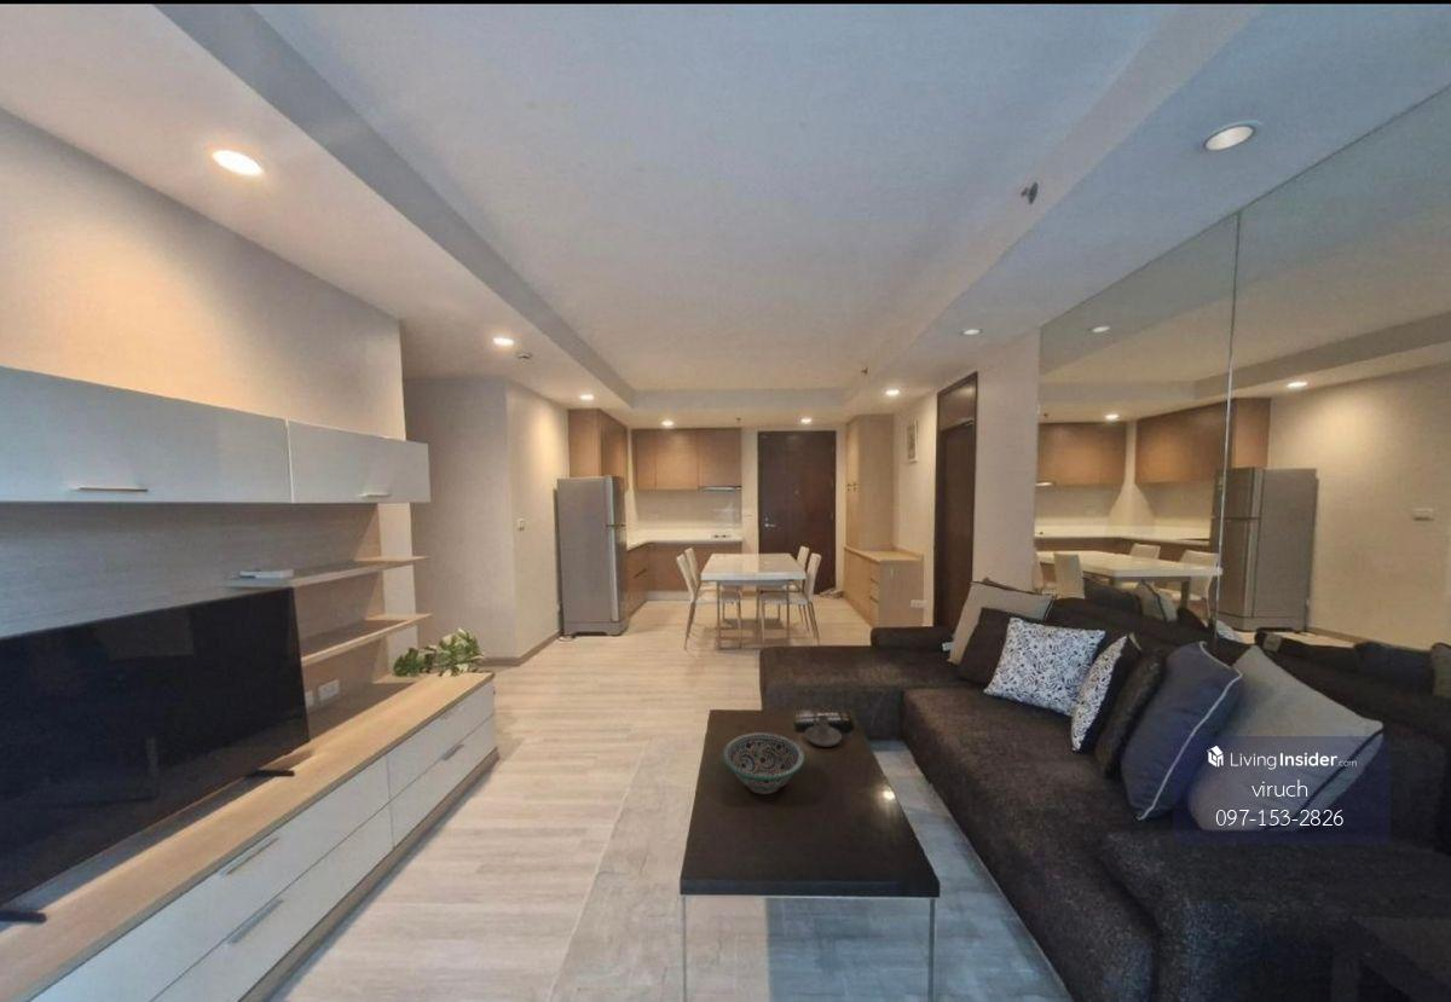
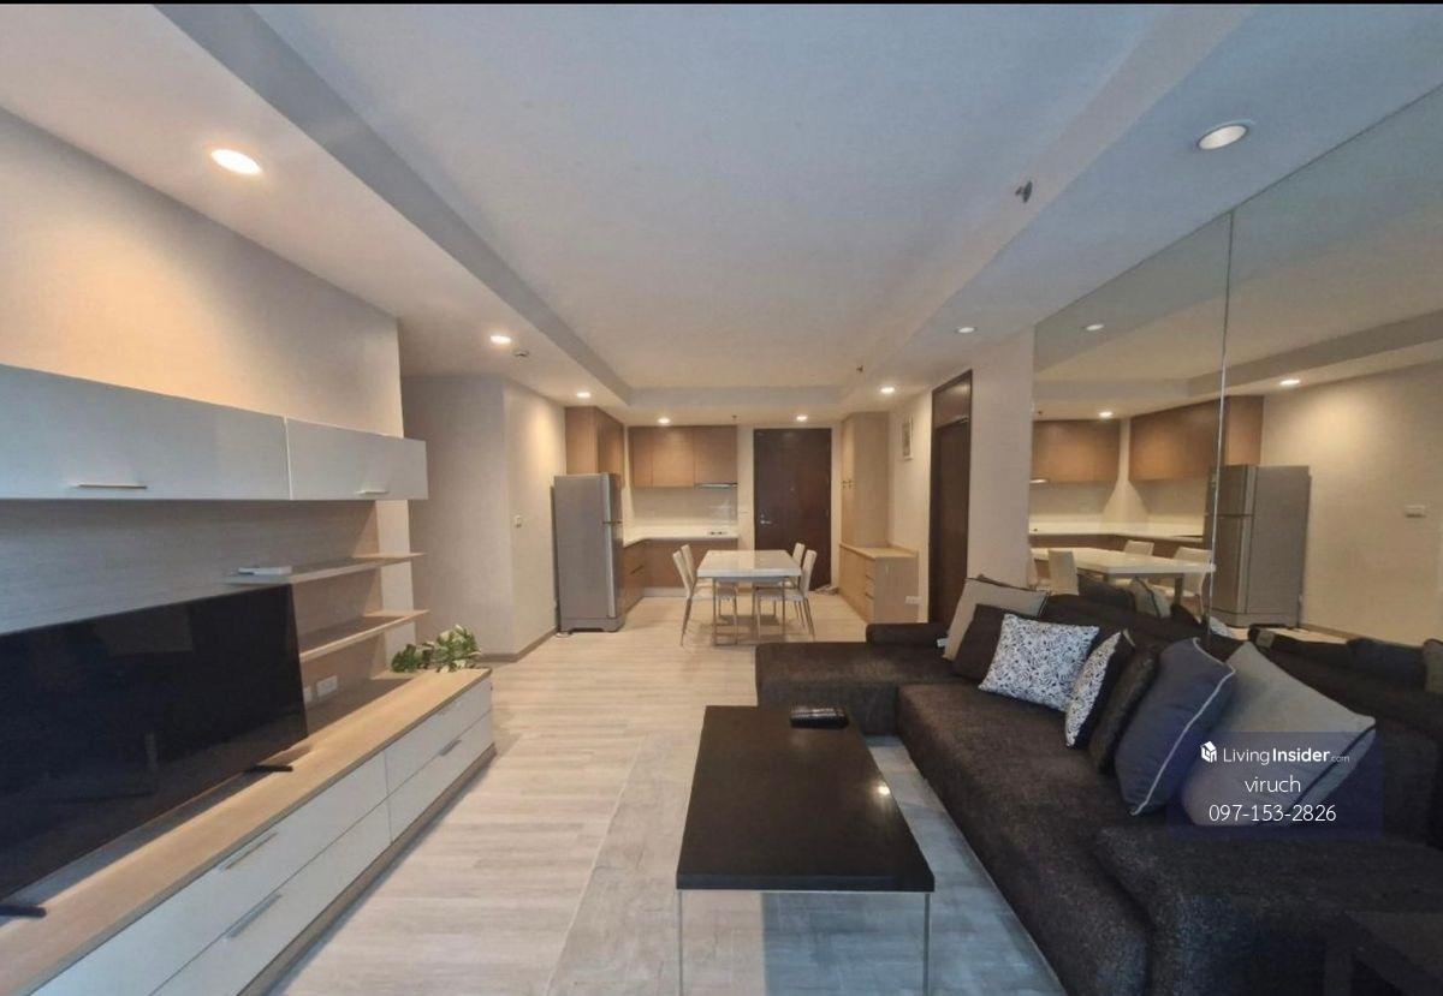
- decorative bowl [722,731,805,795]
- candle holder [804,712,843,748]
